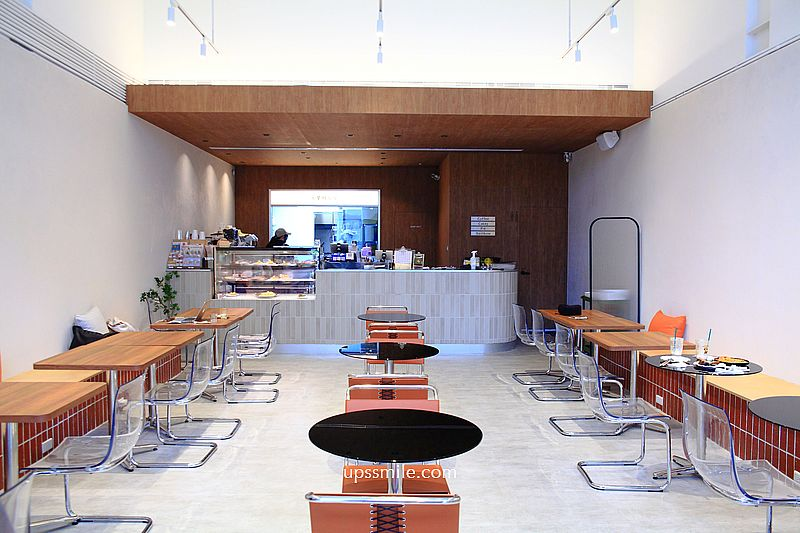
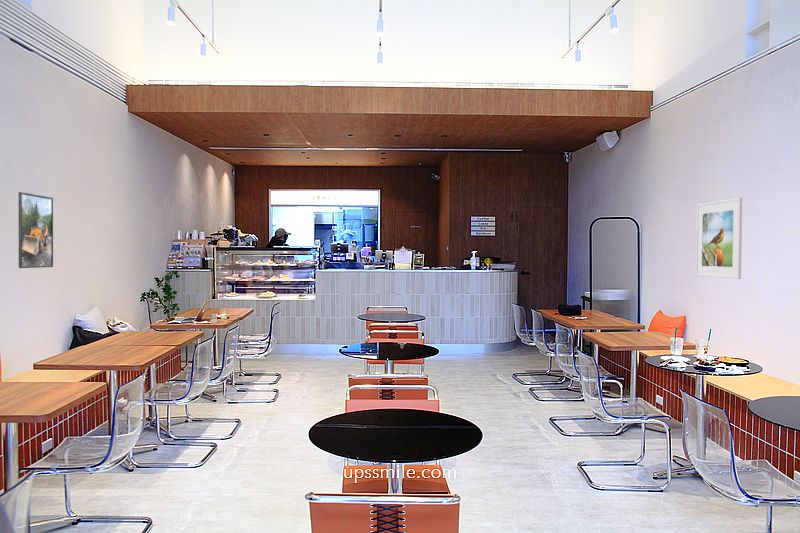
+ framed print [695,196,743,280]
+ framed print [17,191,54,269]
